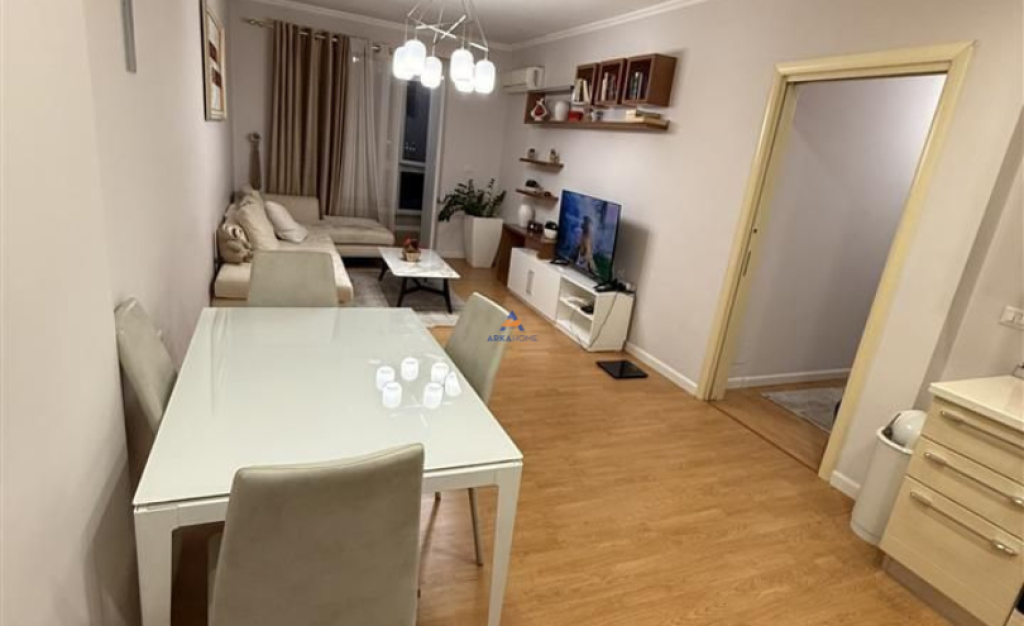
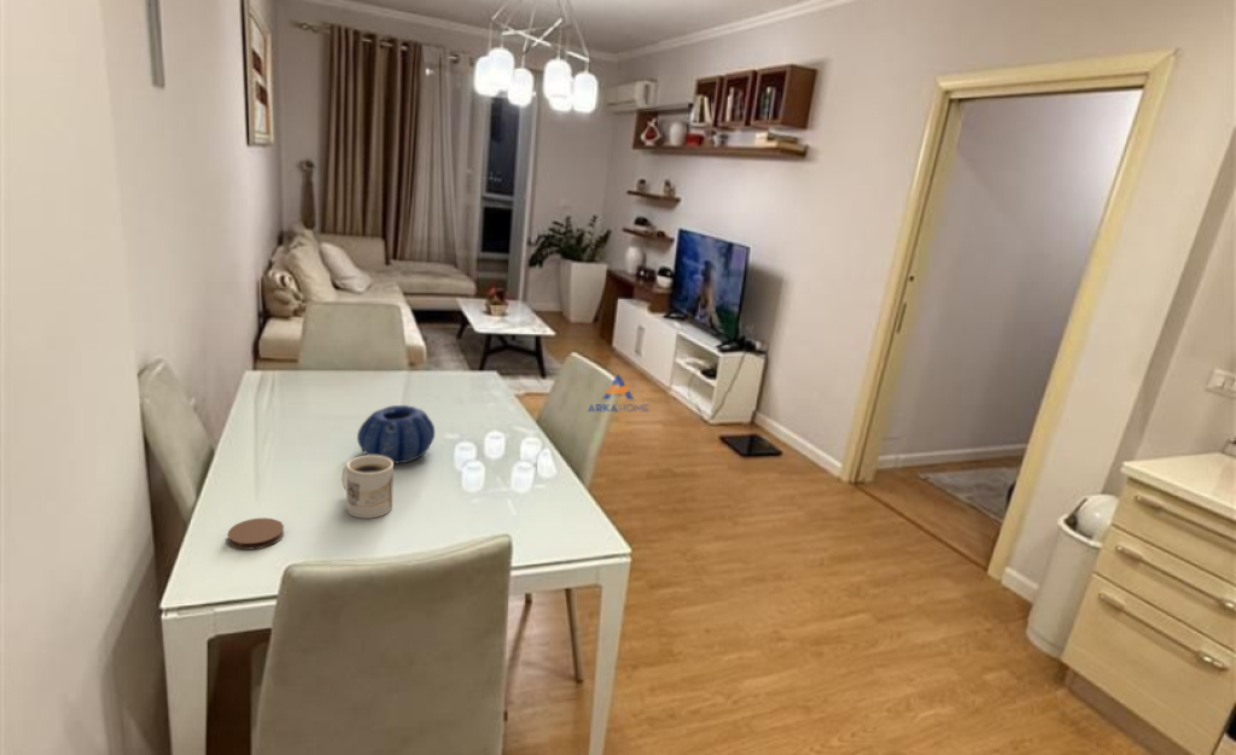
+ mug [340,455,395,519]
+ coaster [227,517,285,551]
+ decorative bowl [356,404,436,464]
